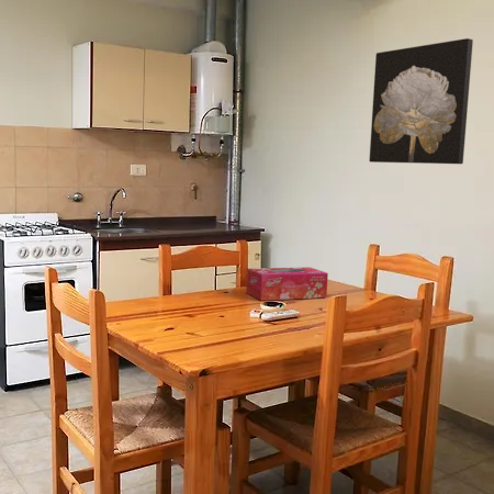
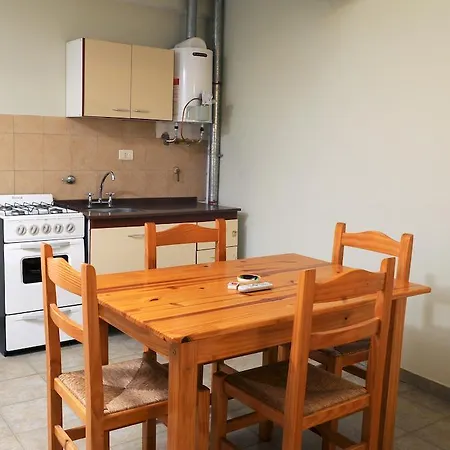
- wall art [368,37,474,165]
- tissue box [245,267,329,302]
